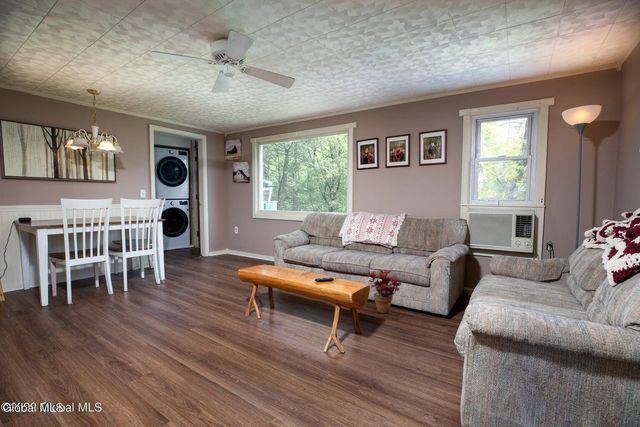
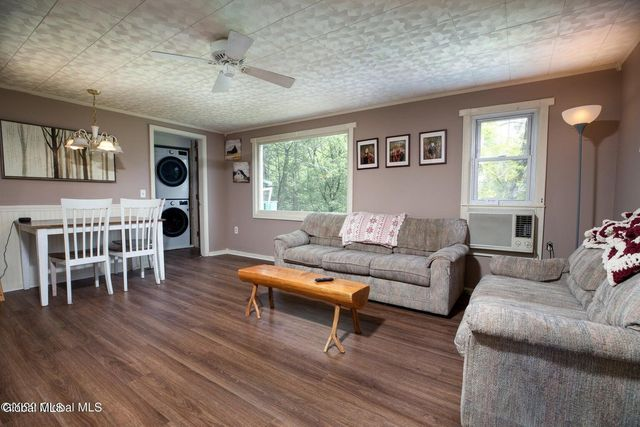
- potted plant [365,269,403,314]
